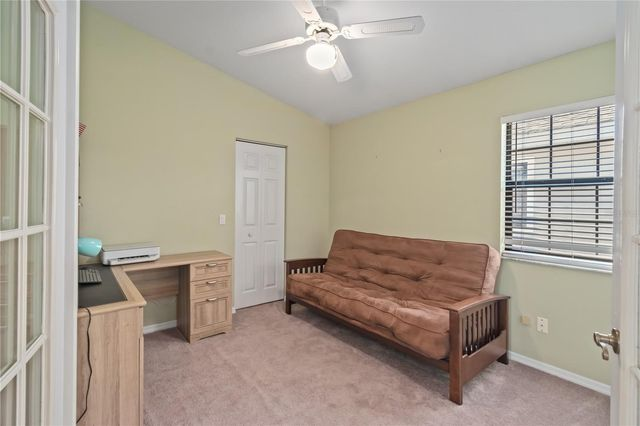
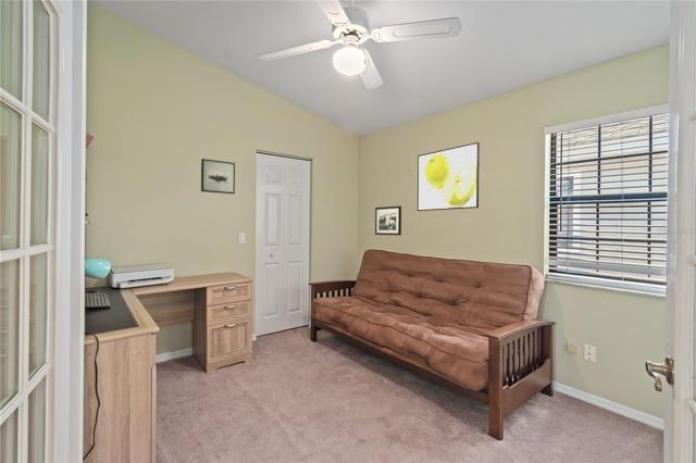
+ wall art [200,158,236,195]
+ picture frame [374,205,402,236]
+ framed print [417,141,481,212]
